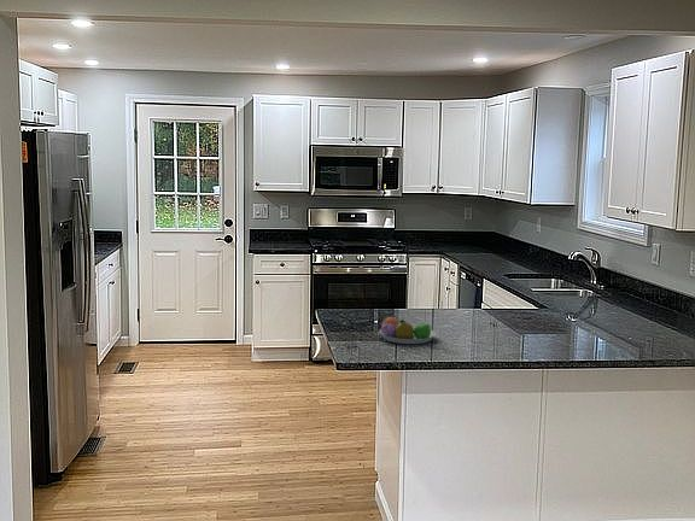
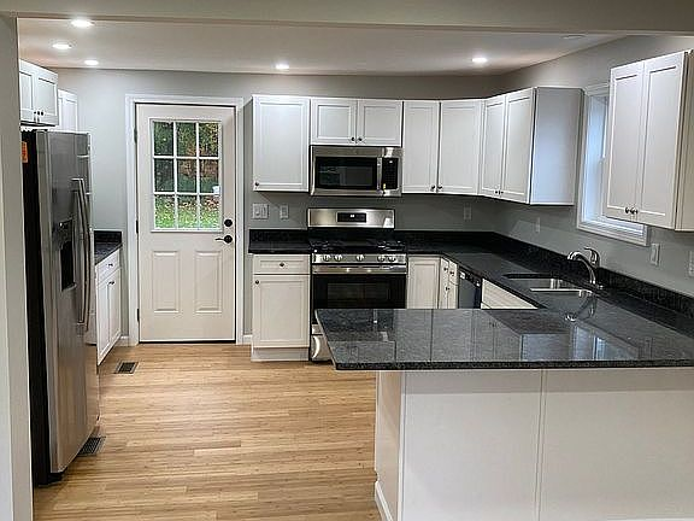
- fruit bowl [378,316,438,345]
